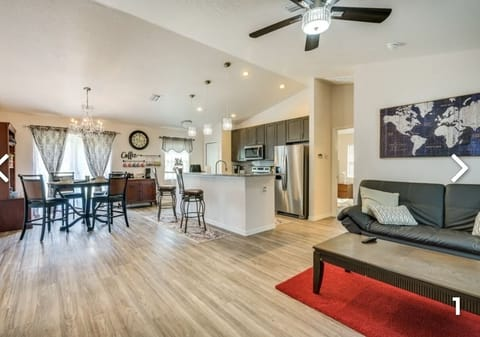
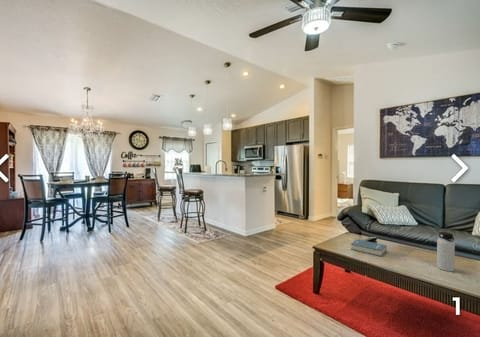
+ water bottle [436,231,456,272]
+ hardback book [350,238,387,257]
